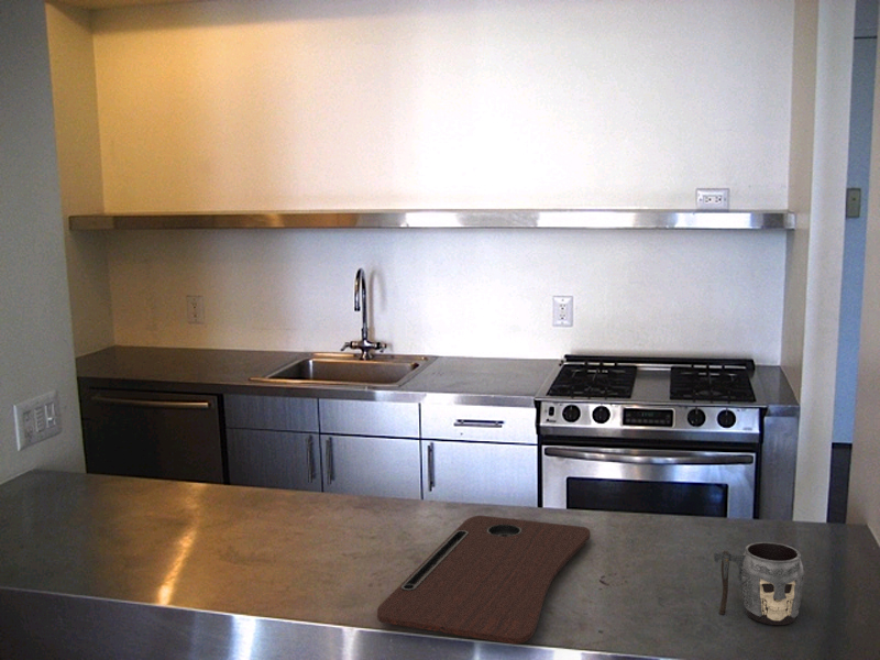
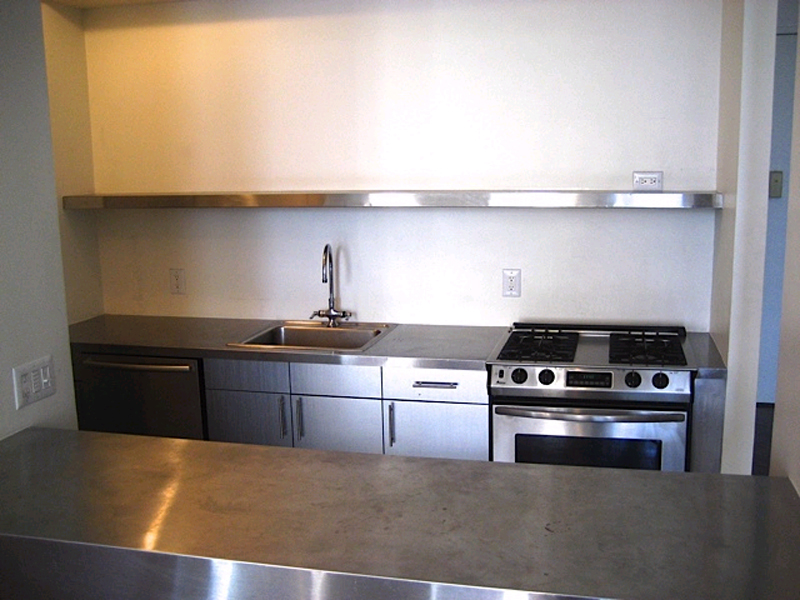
- cutting board [376,515,592,646]
- mug [713,541,806,626]
